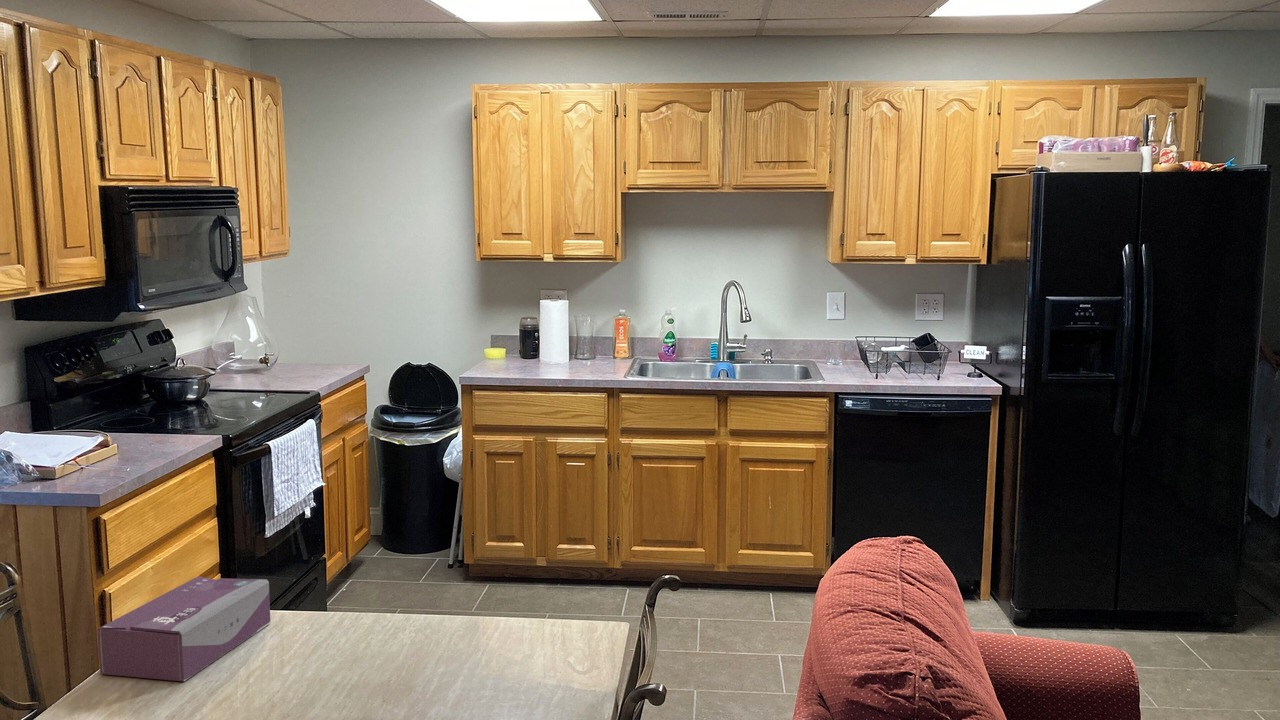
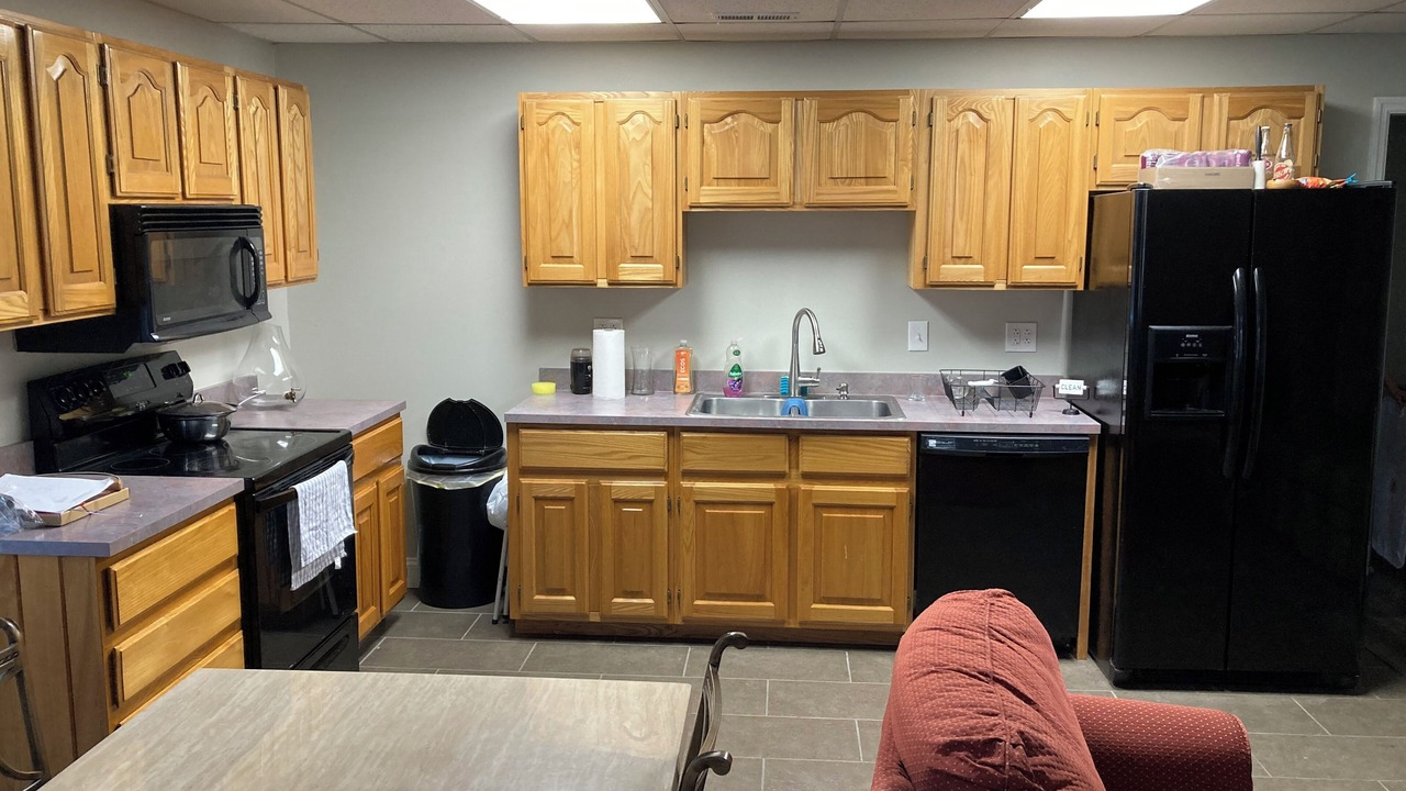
- tissue box [96,576,271,682]
